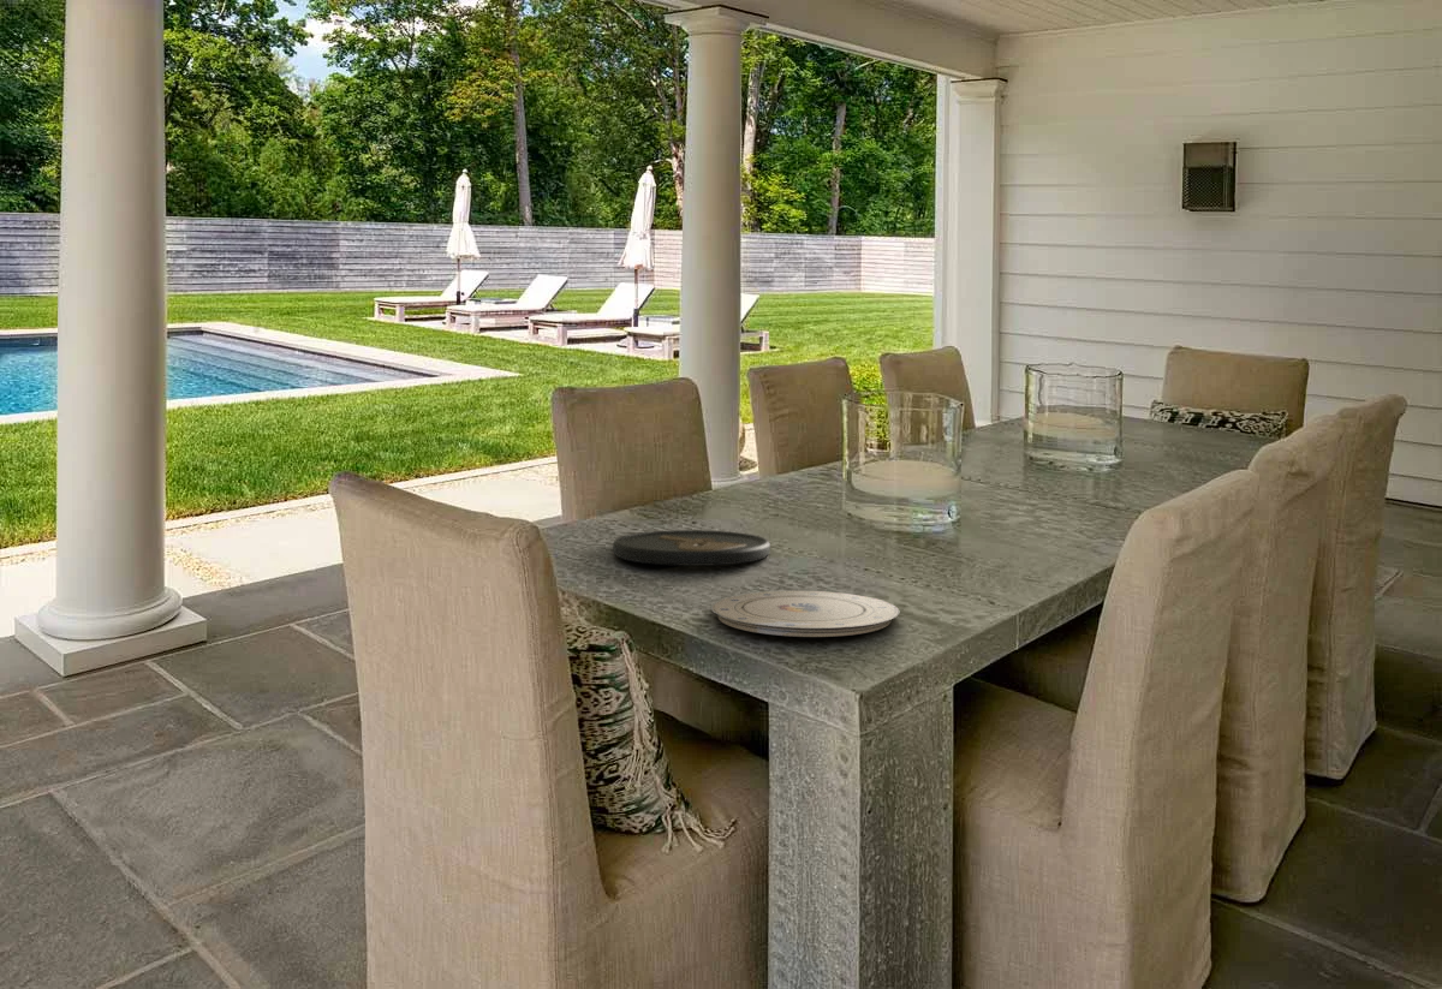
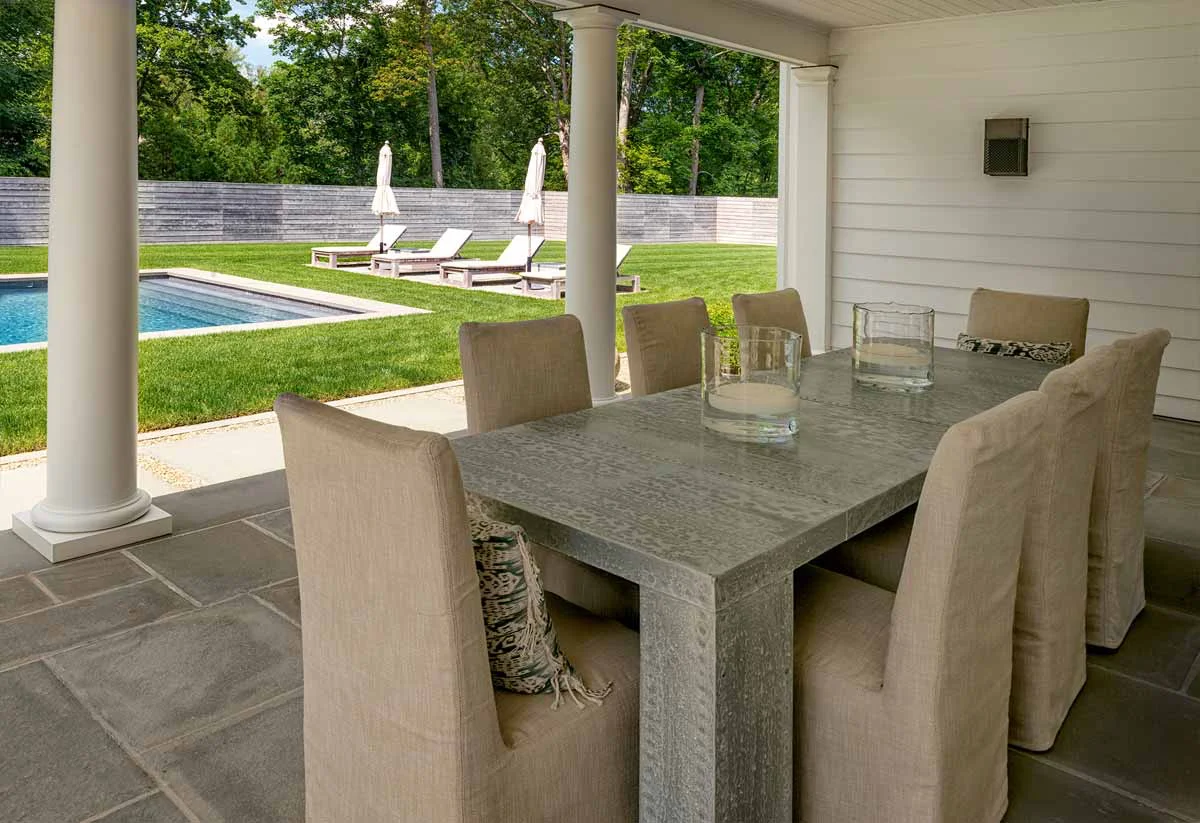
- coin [612,529,771,567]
- plate [709,590,901,638]
